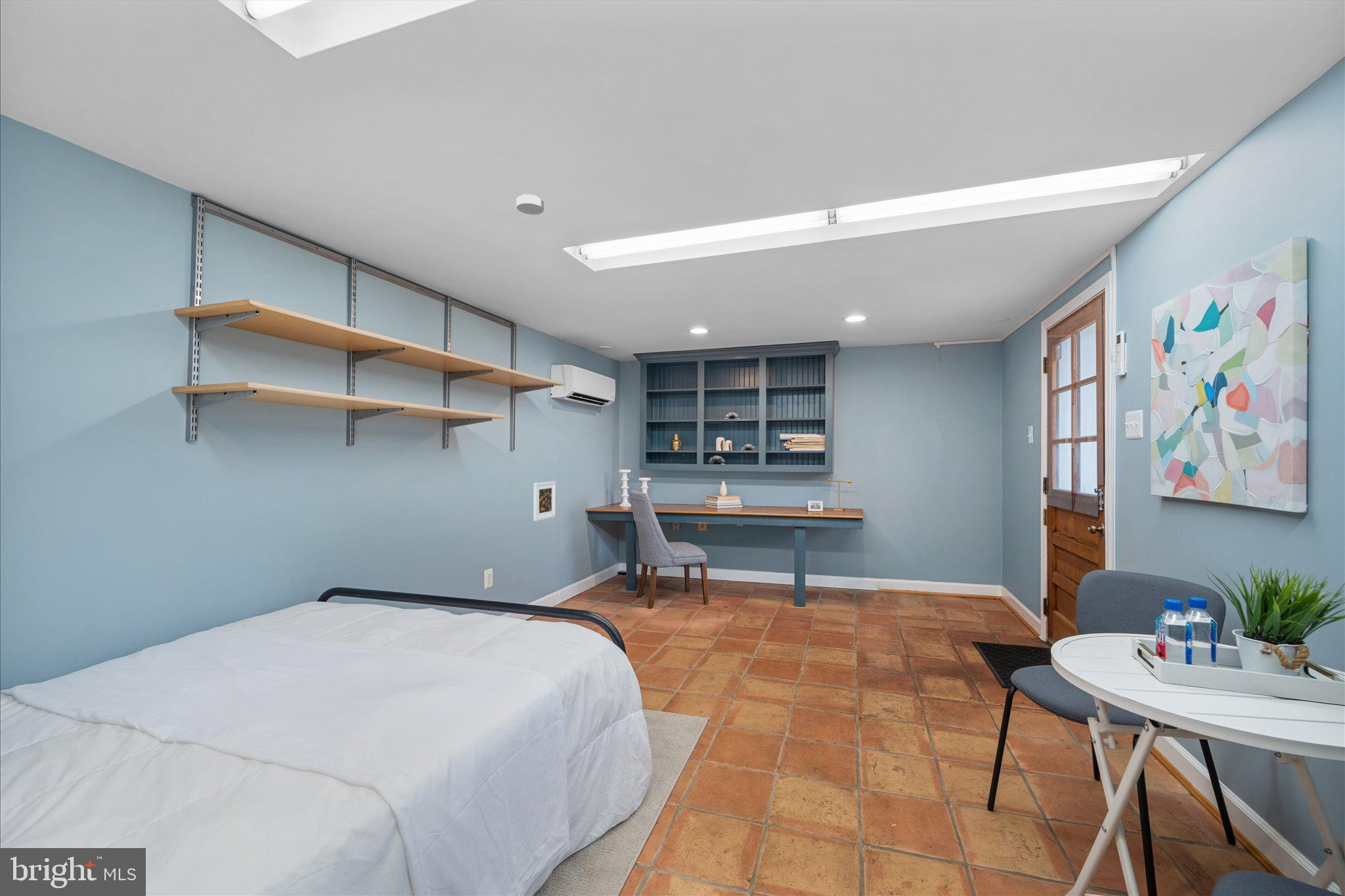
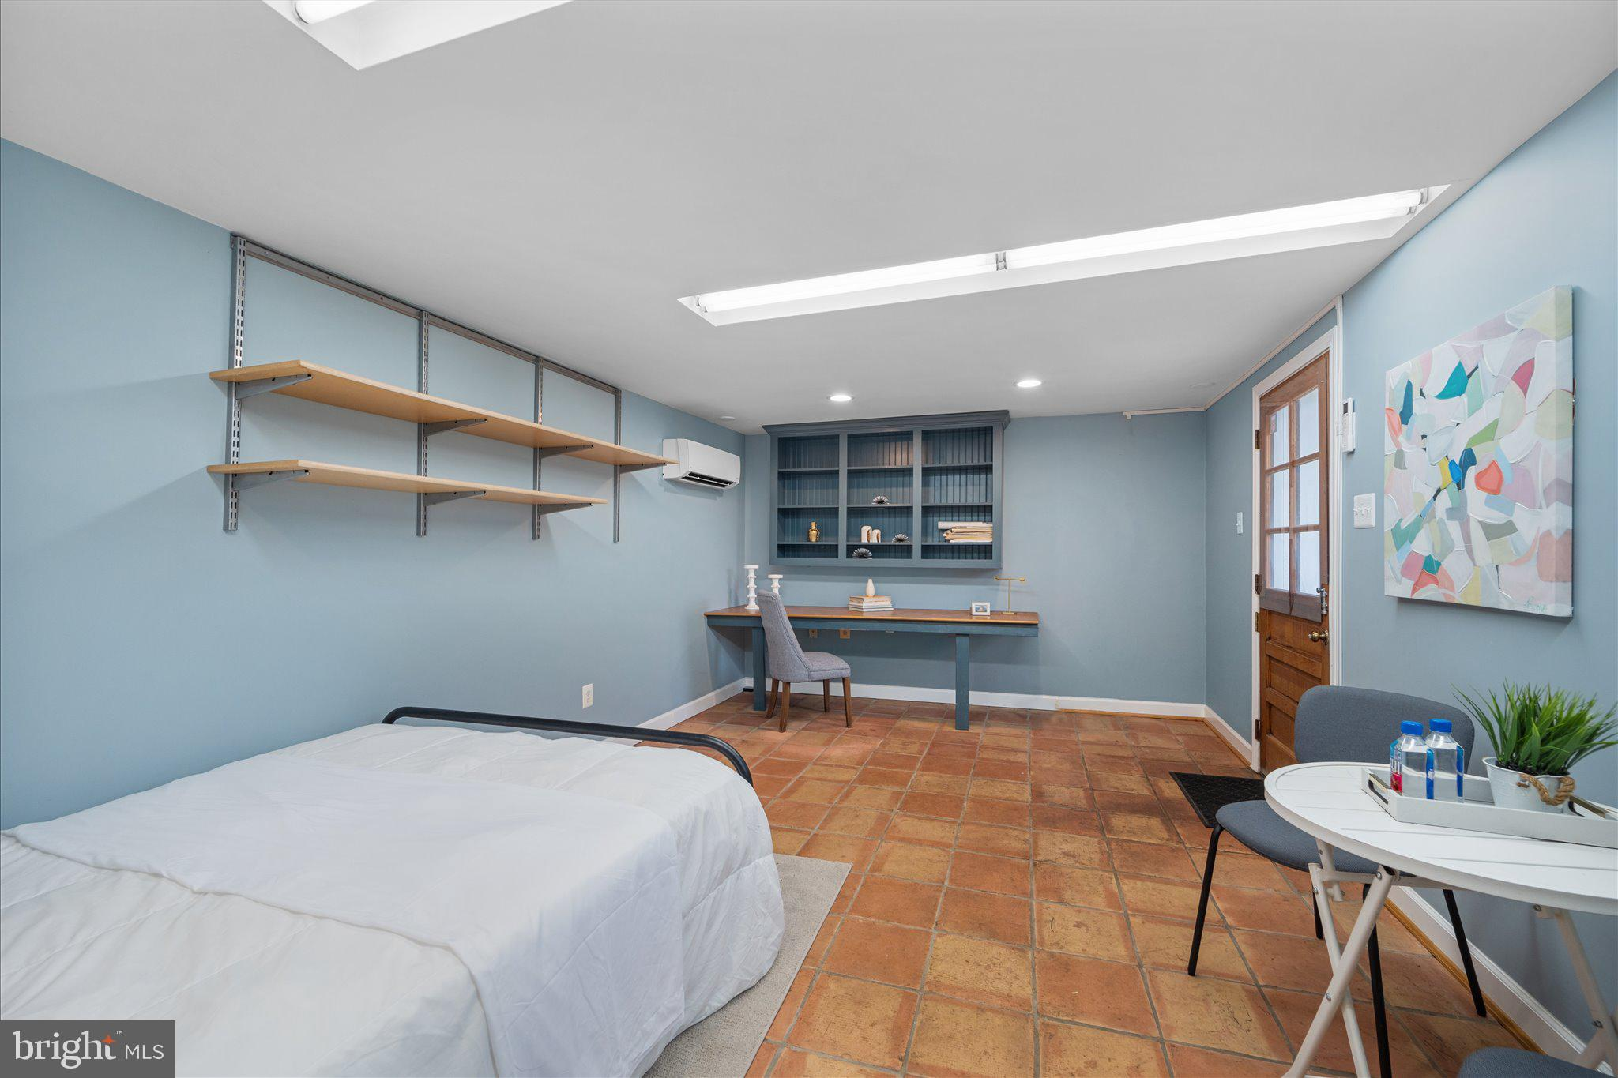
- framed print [533,480,556,522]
- smoke detector [516,193,544,215]
